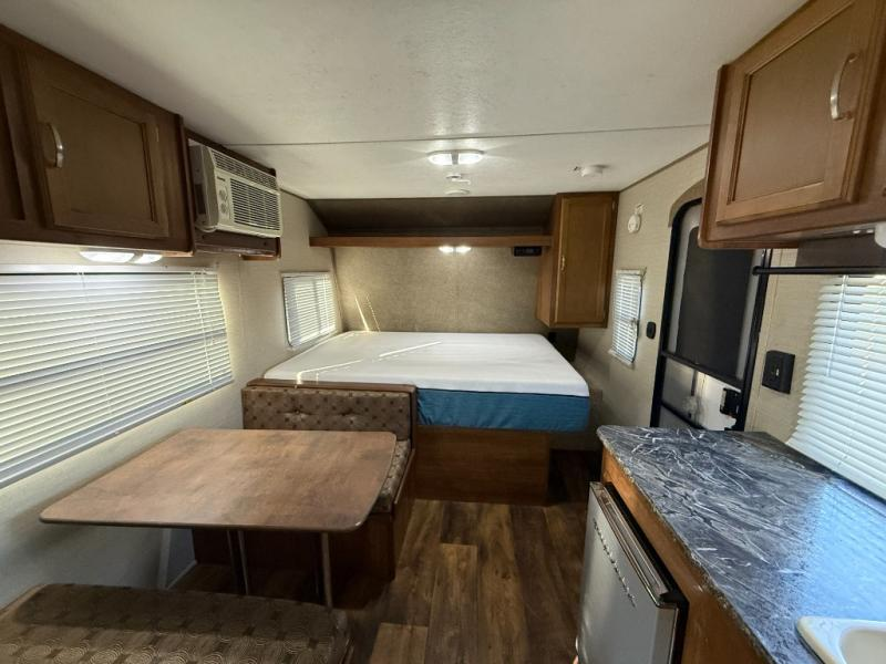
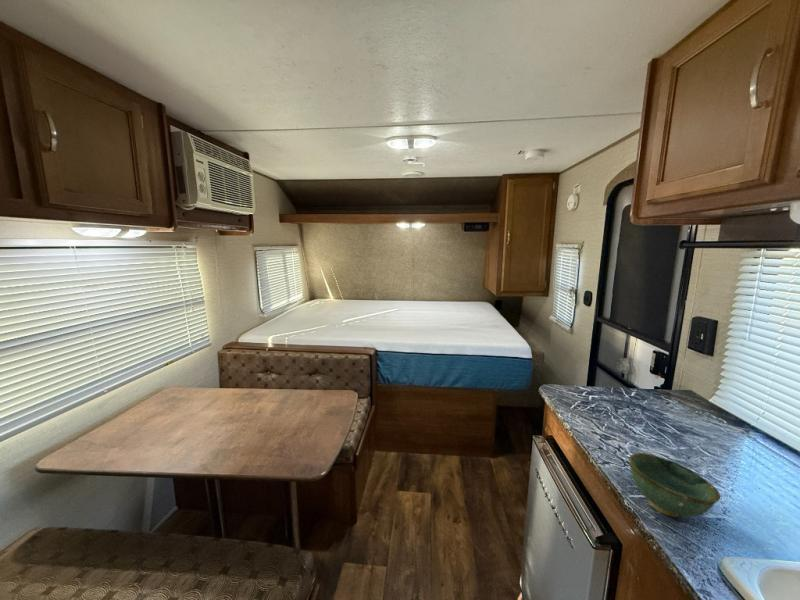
+ bowl [628,452,721,518]
